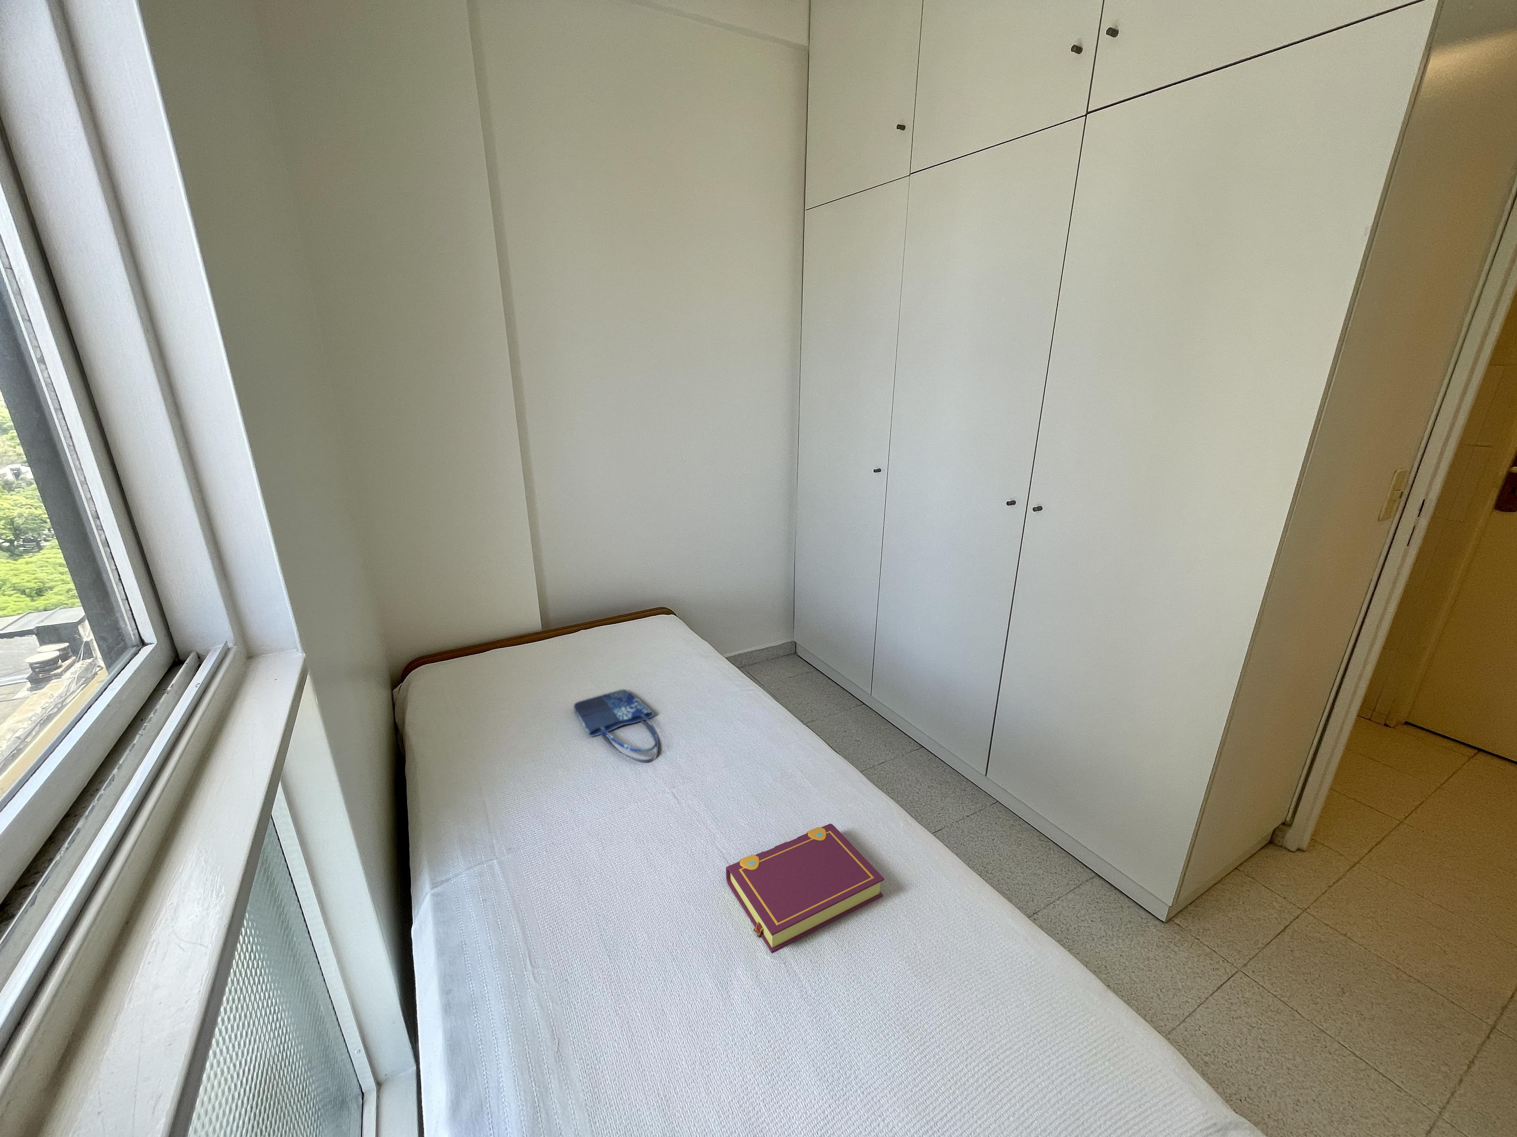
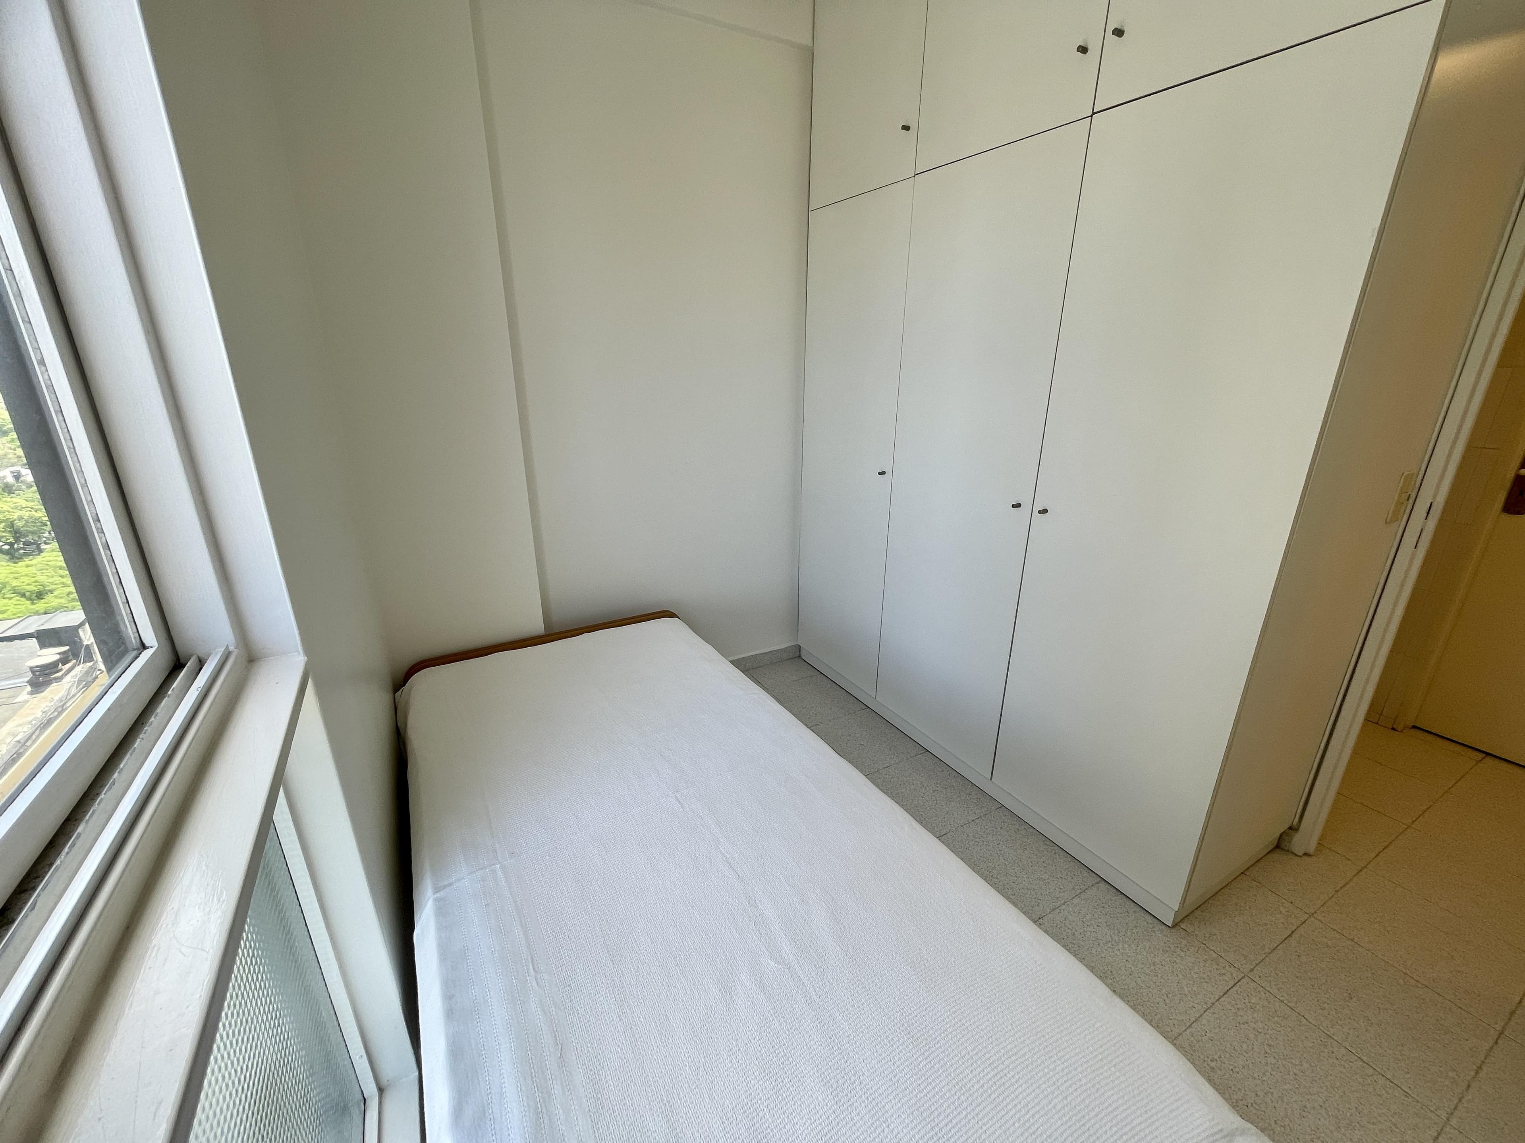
- shopping bag [573,689,659,763]
- book [726,823,885,953]
